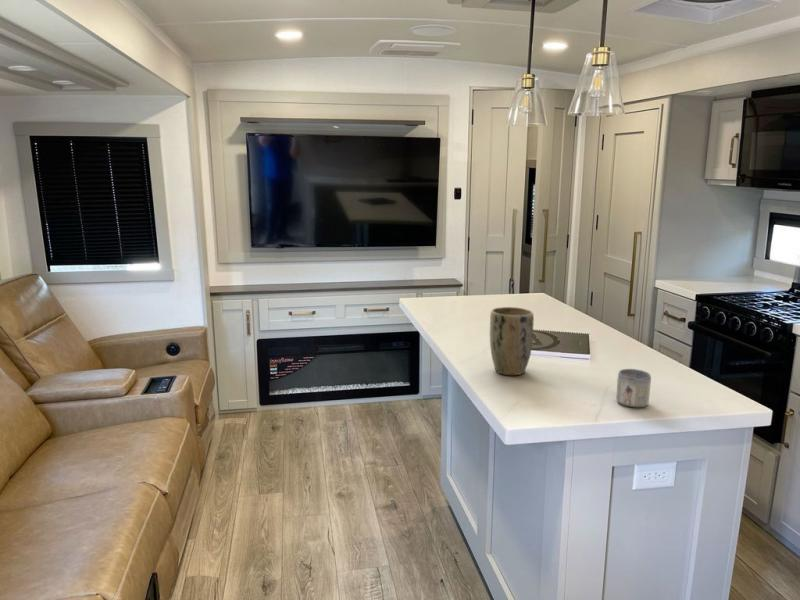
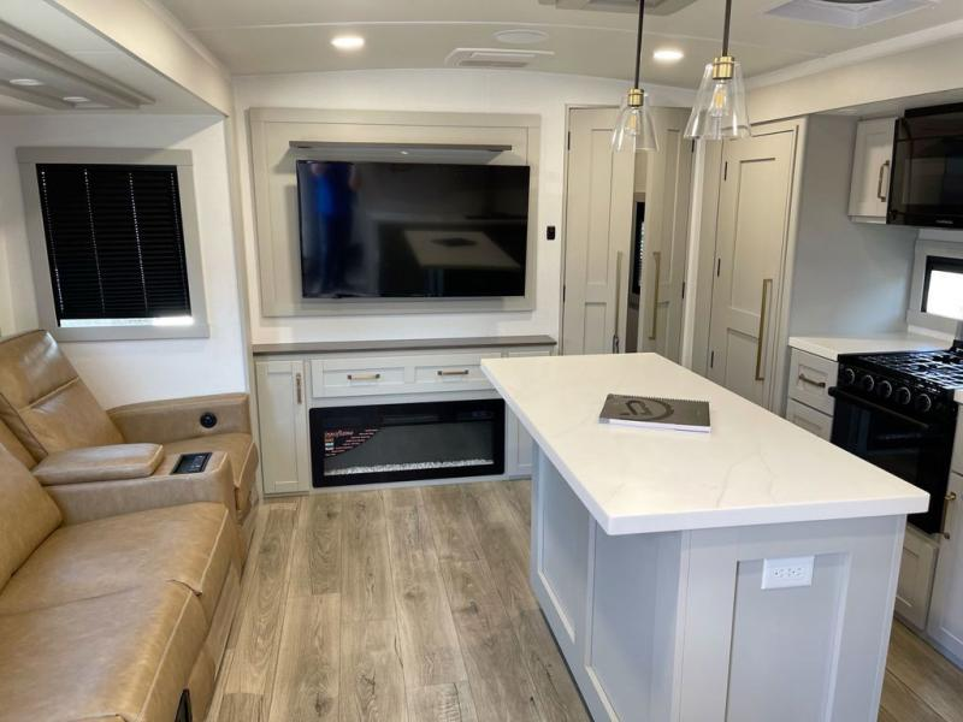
- mug [616,368,652,408]
- plant pot [489,306,535,376]
